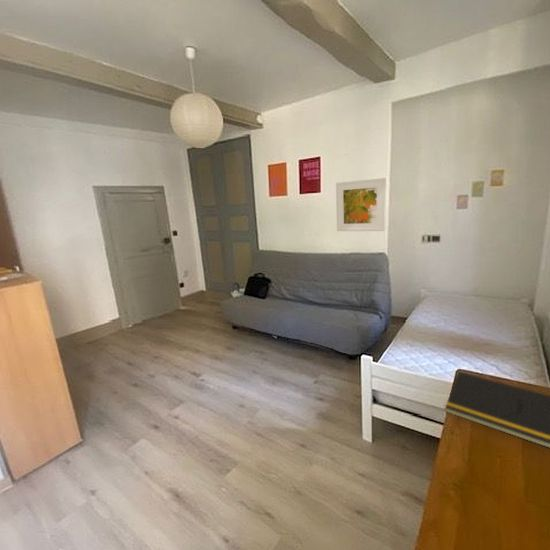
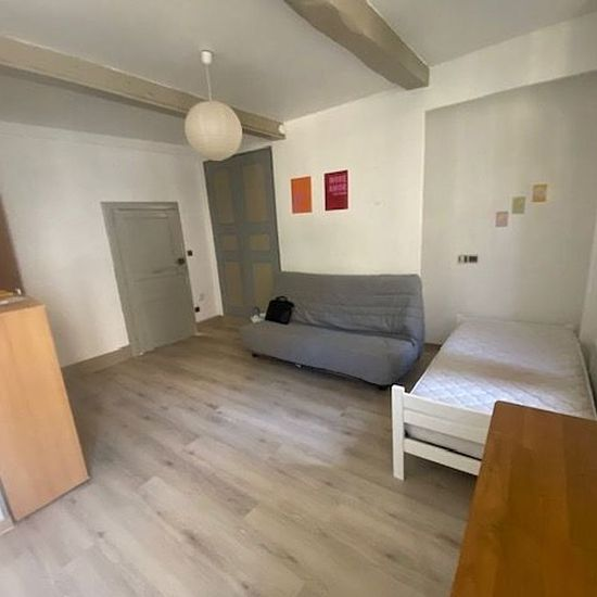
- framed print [335,177,387,232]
- notepad [444,371,550,449]
